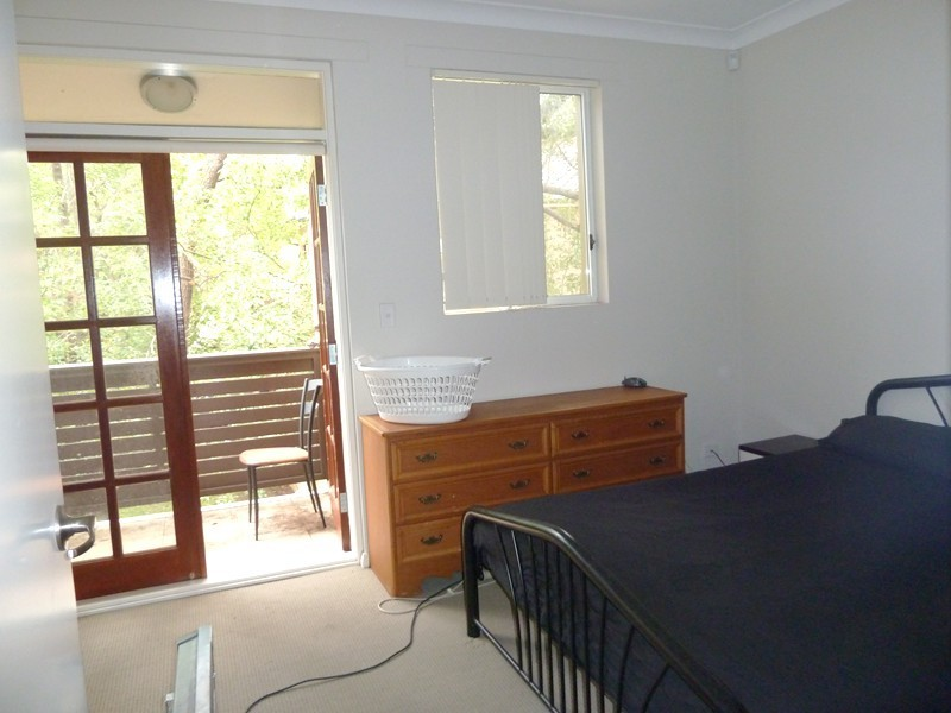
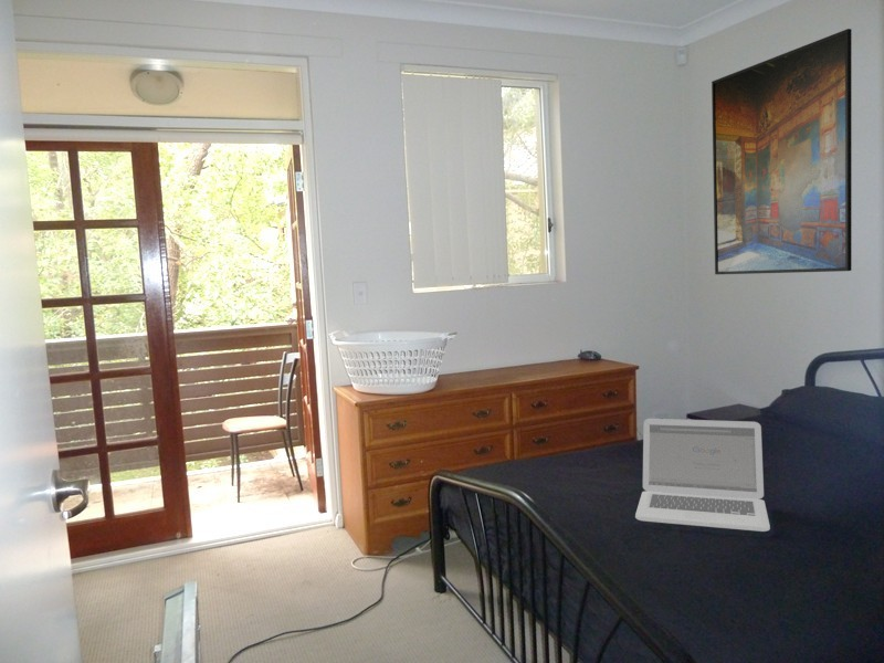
+ laptop [634,418,771,533]
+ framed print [711,28,853,275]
